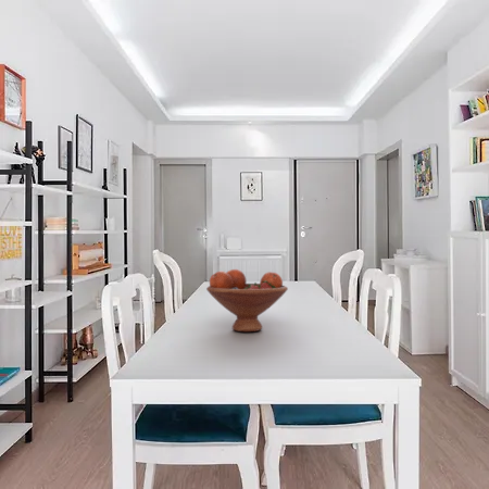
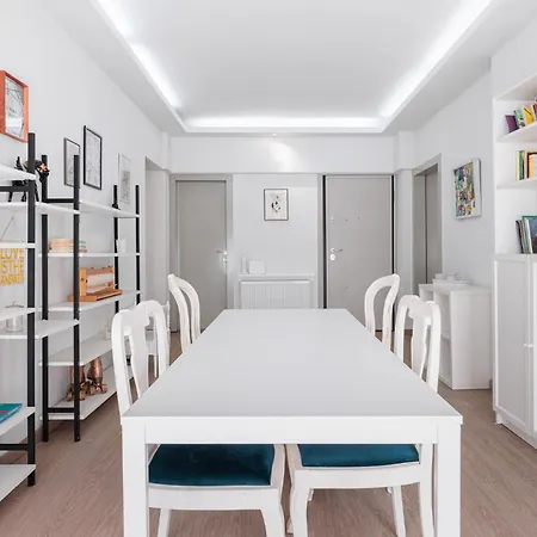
- fruit bowl [205,268,289,333]
